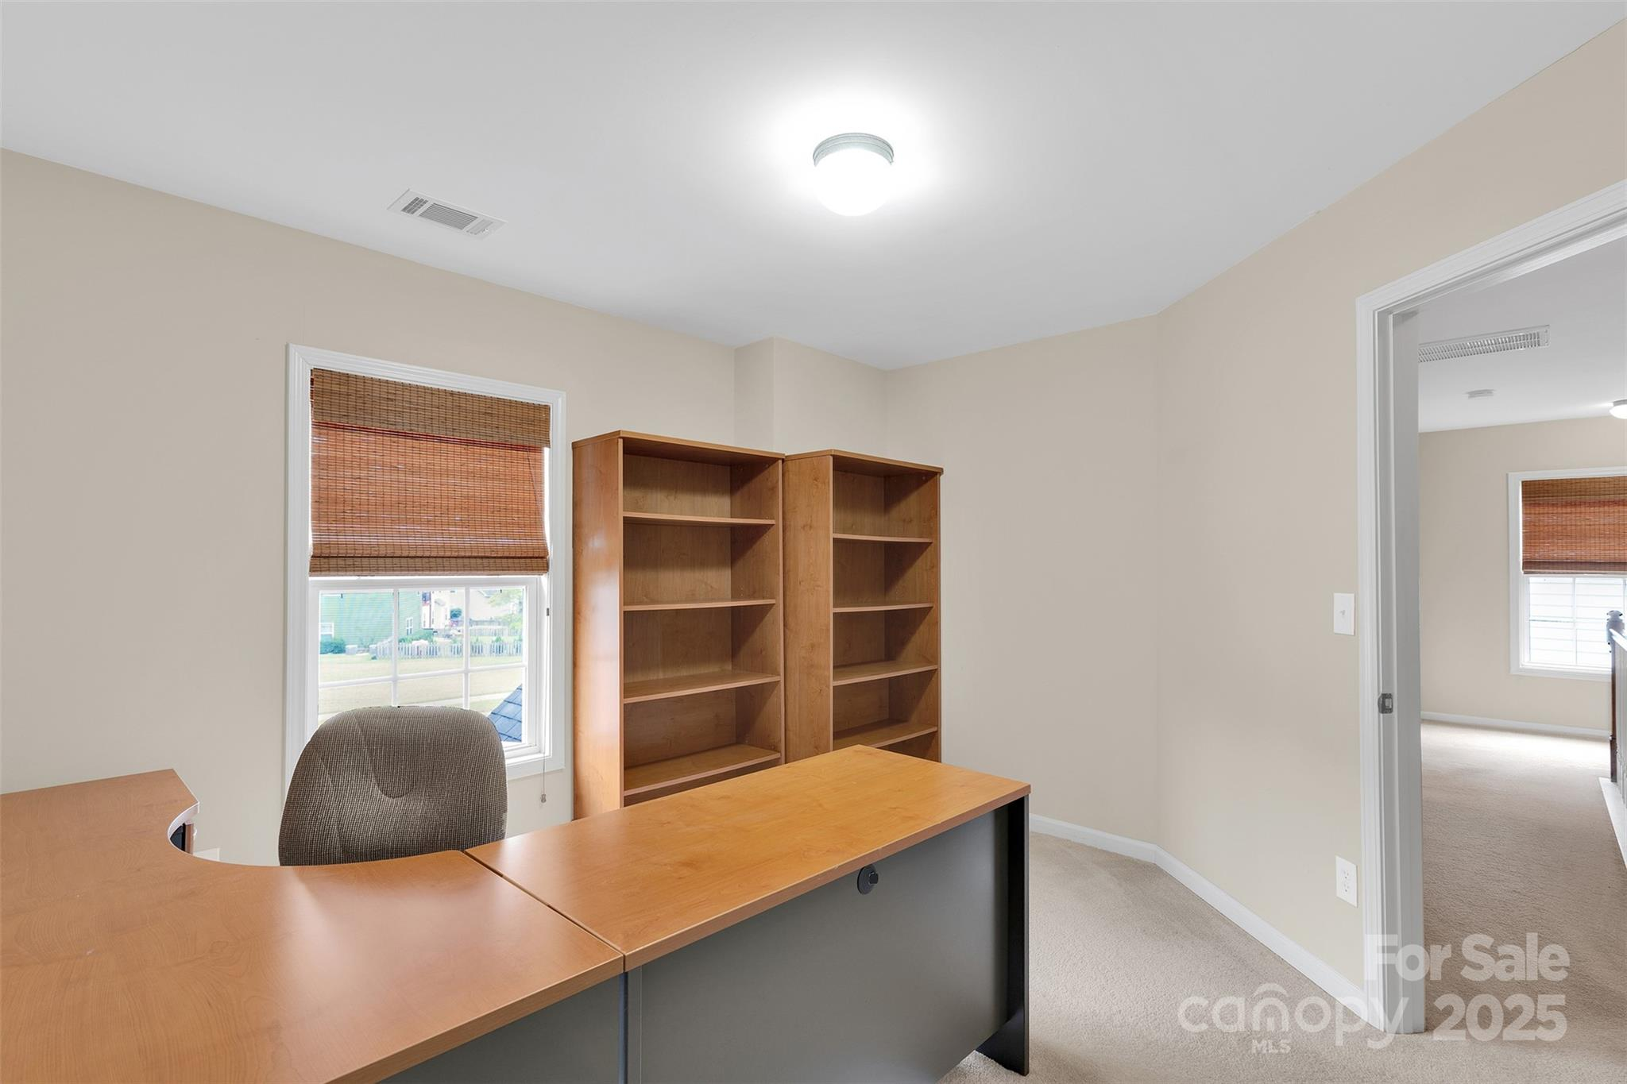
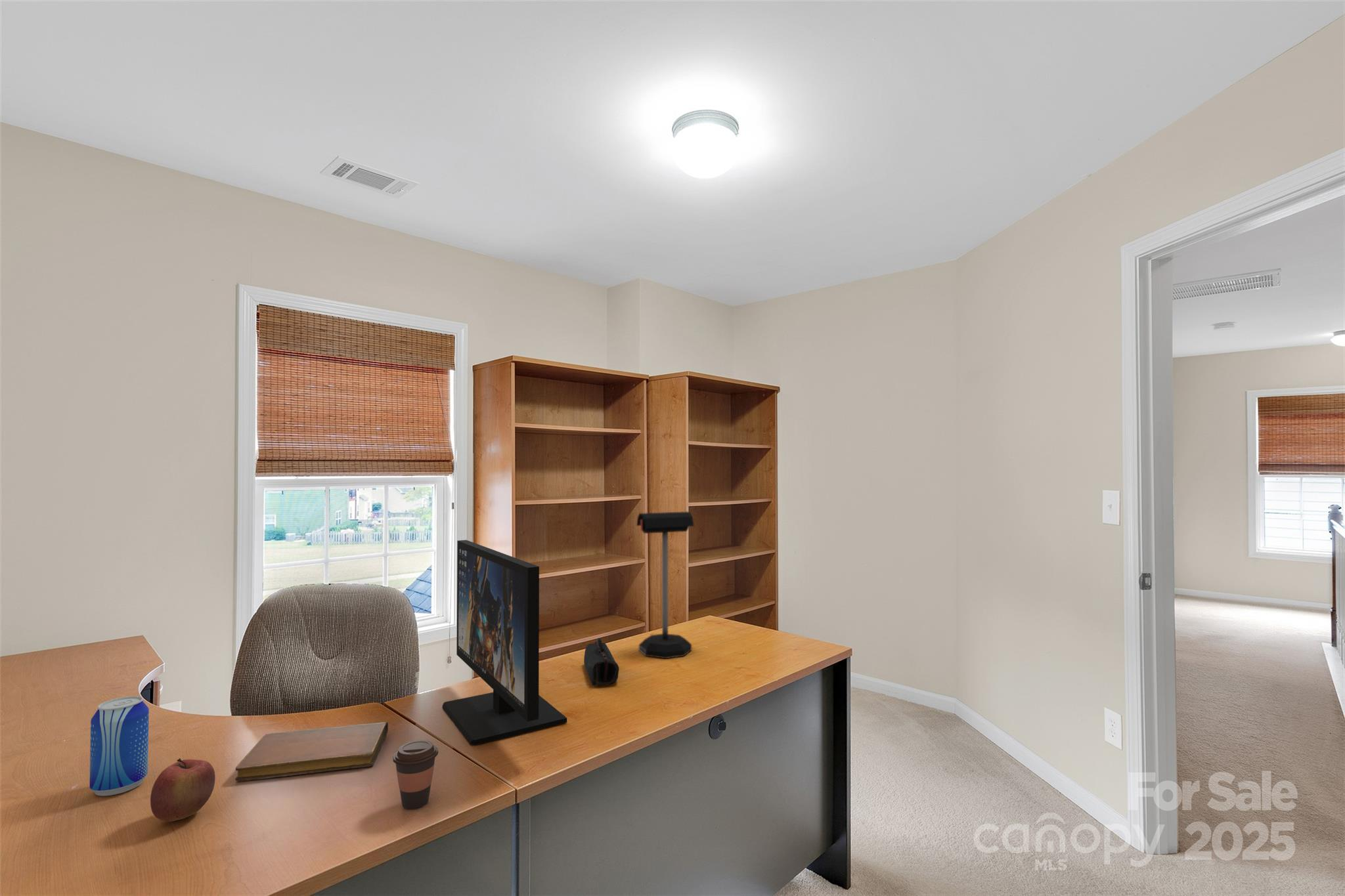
+ pencil case [583,637,619,687]
+ beer can [89,695,150,797]
+ computer monitor [441,540,567,746]
+ coffee cup [392,740,439,809]
+ notebook [235,721,389,782]
+ mailbox [636,511,695,659]
+ apple [150,757,216,822]
